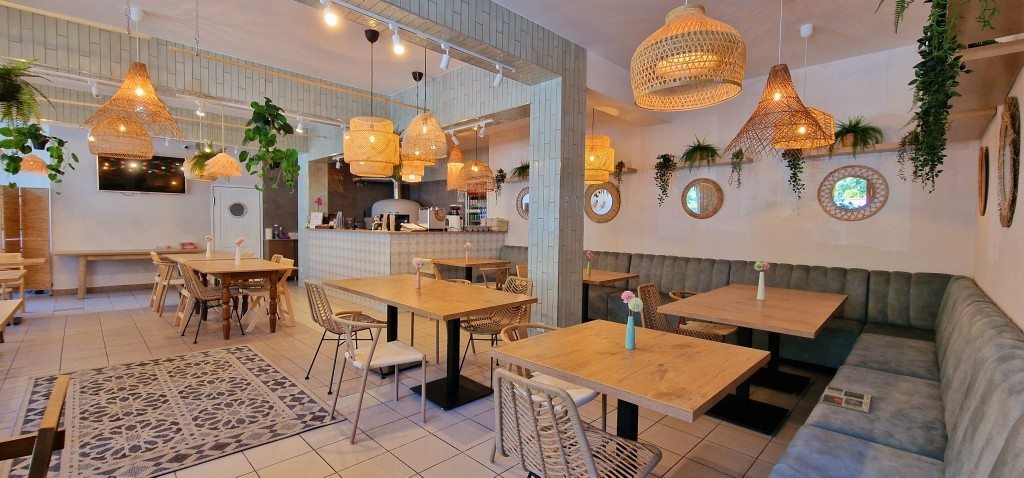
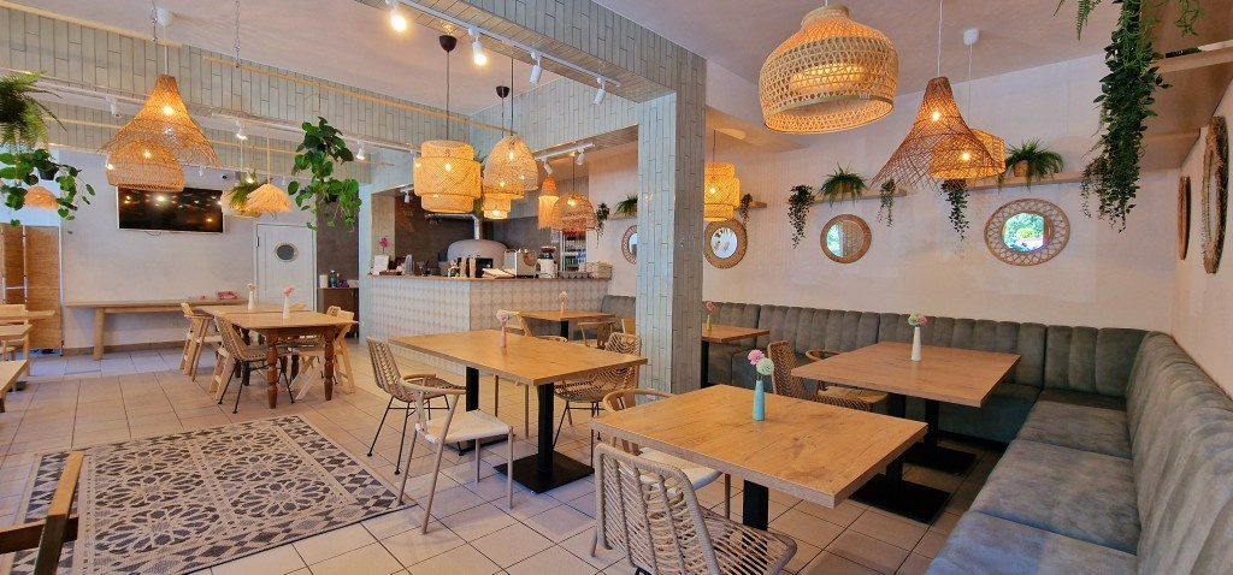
- magazine [820,385,872,414]
